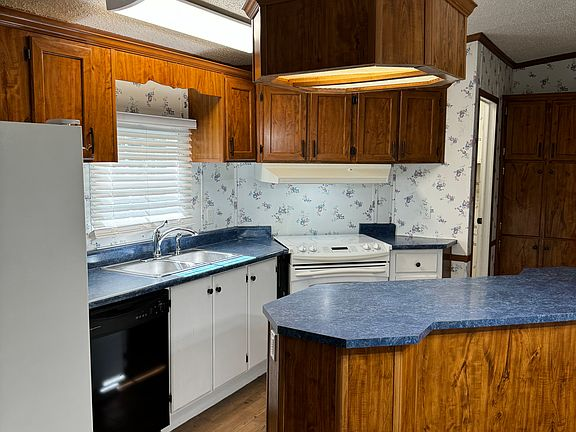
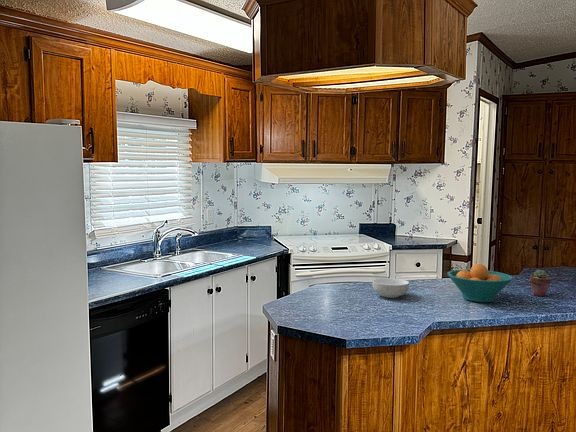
+ cereal bowl [372,277,410,299]
+ fruit bowl [446,263,514,303]
+ potted succulent [529,268,552,297]
